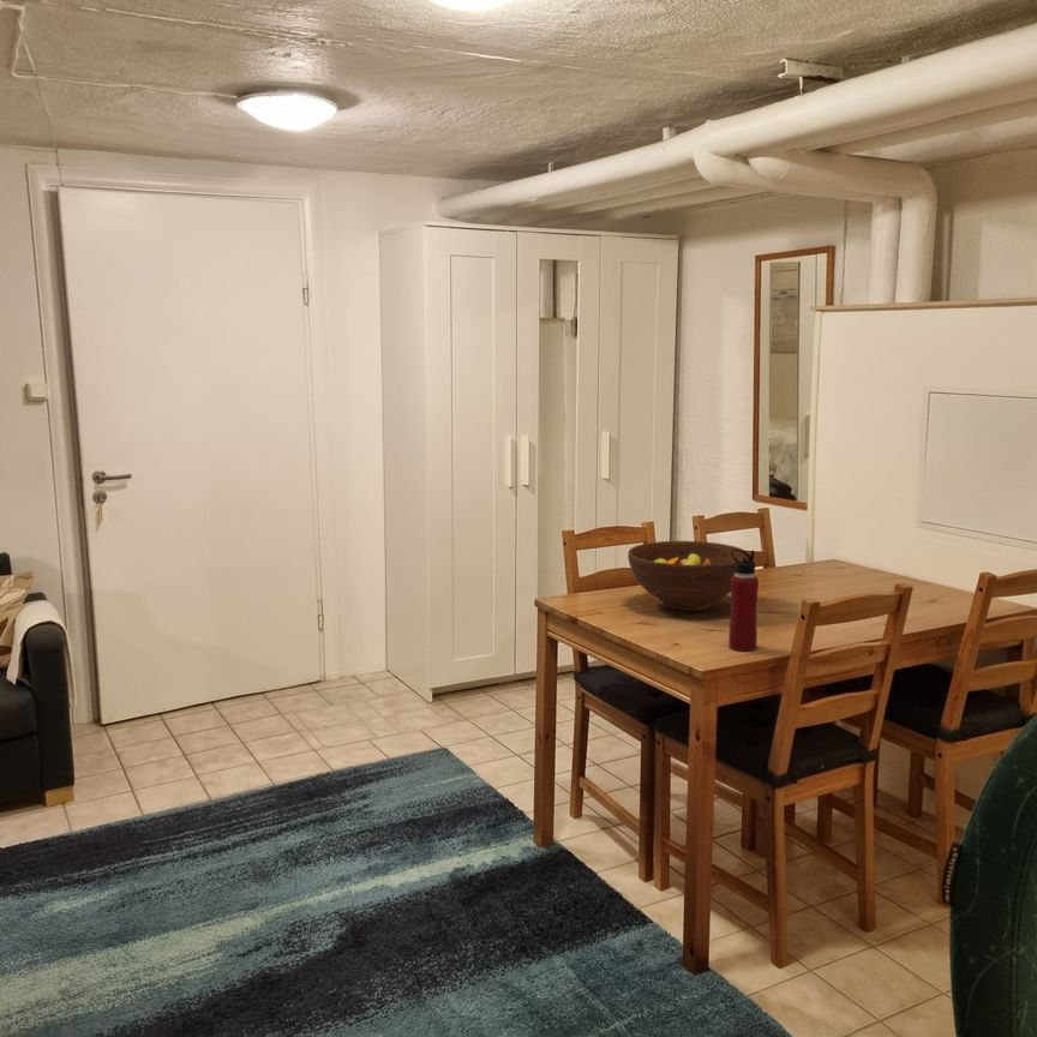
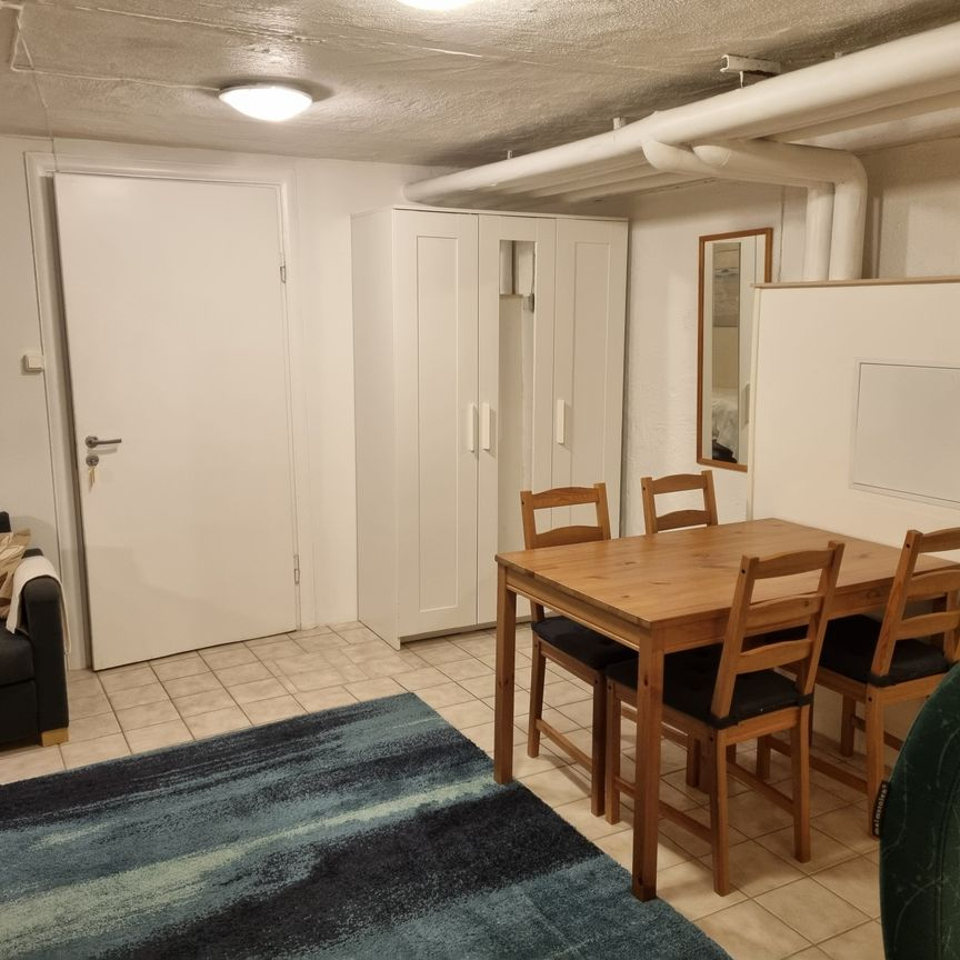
- fruit bowl [627,540,750,612]
- water bottle [727,549,760,652]
